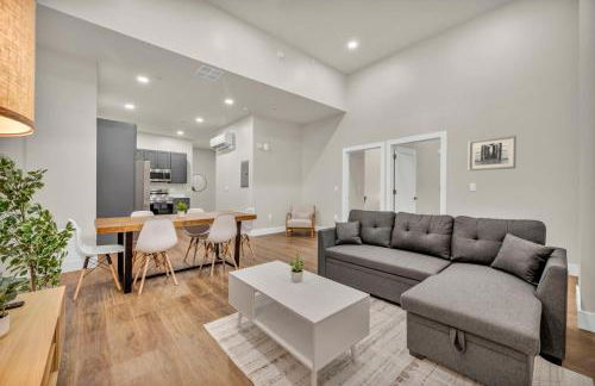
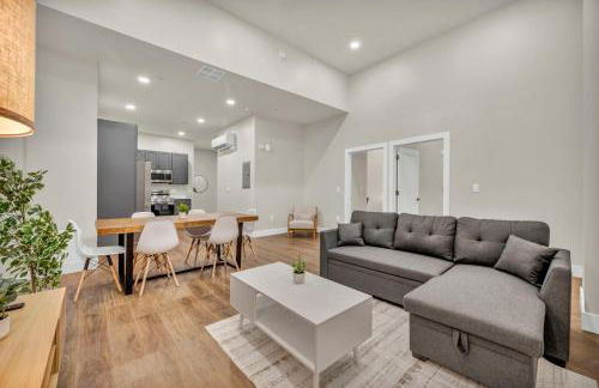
- wall art [468,135,518,172]
